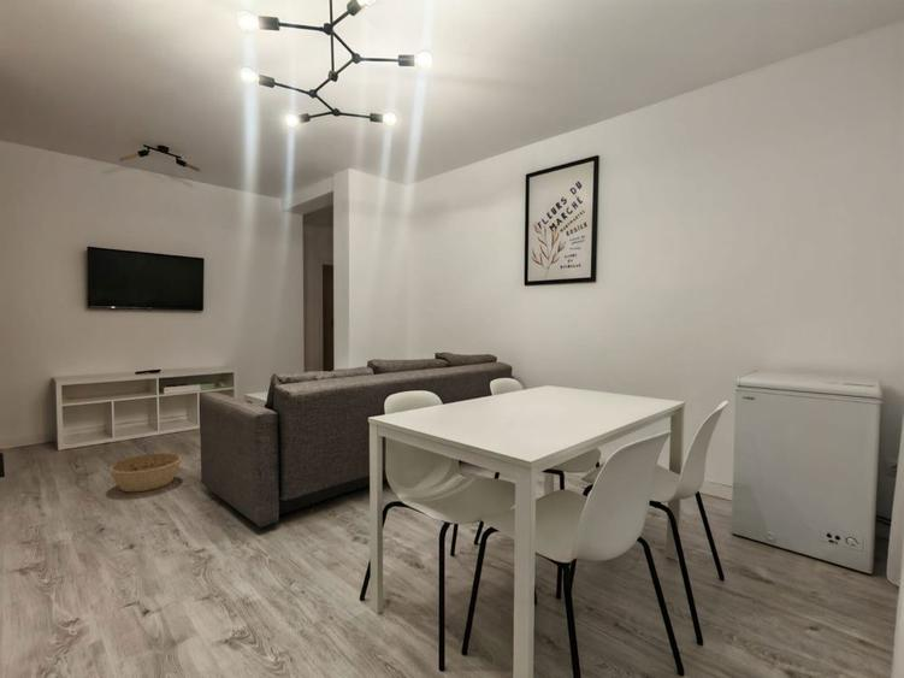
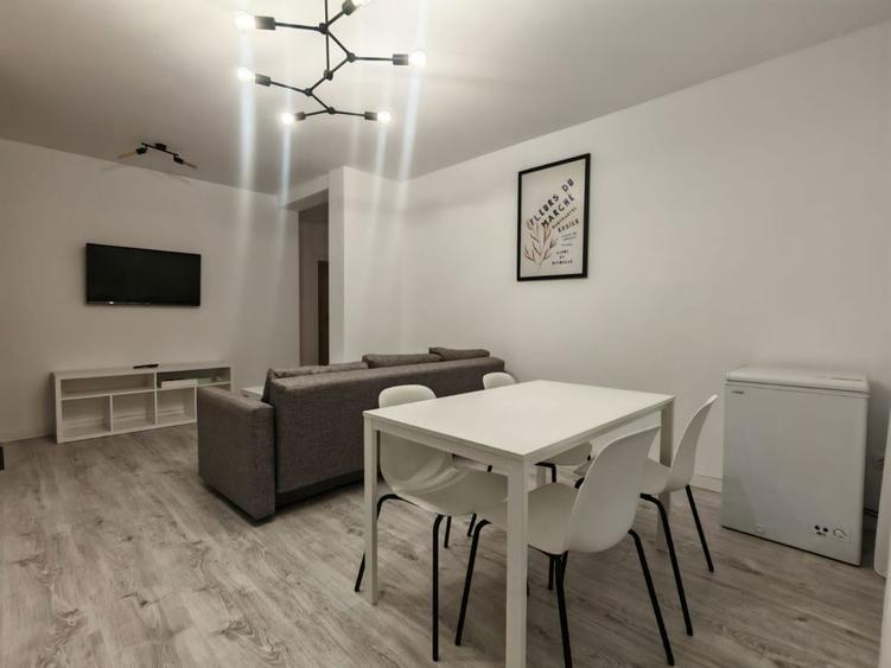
- basket [108,452,182,493]
